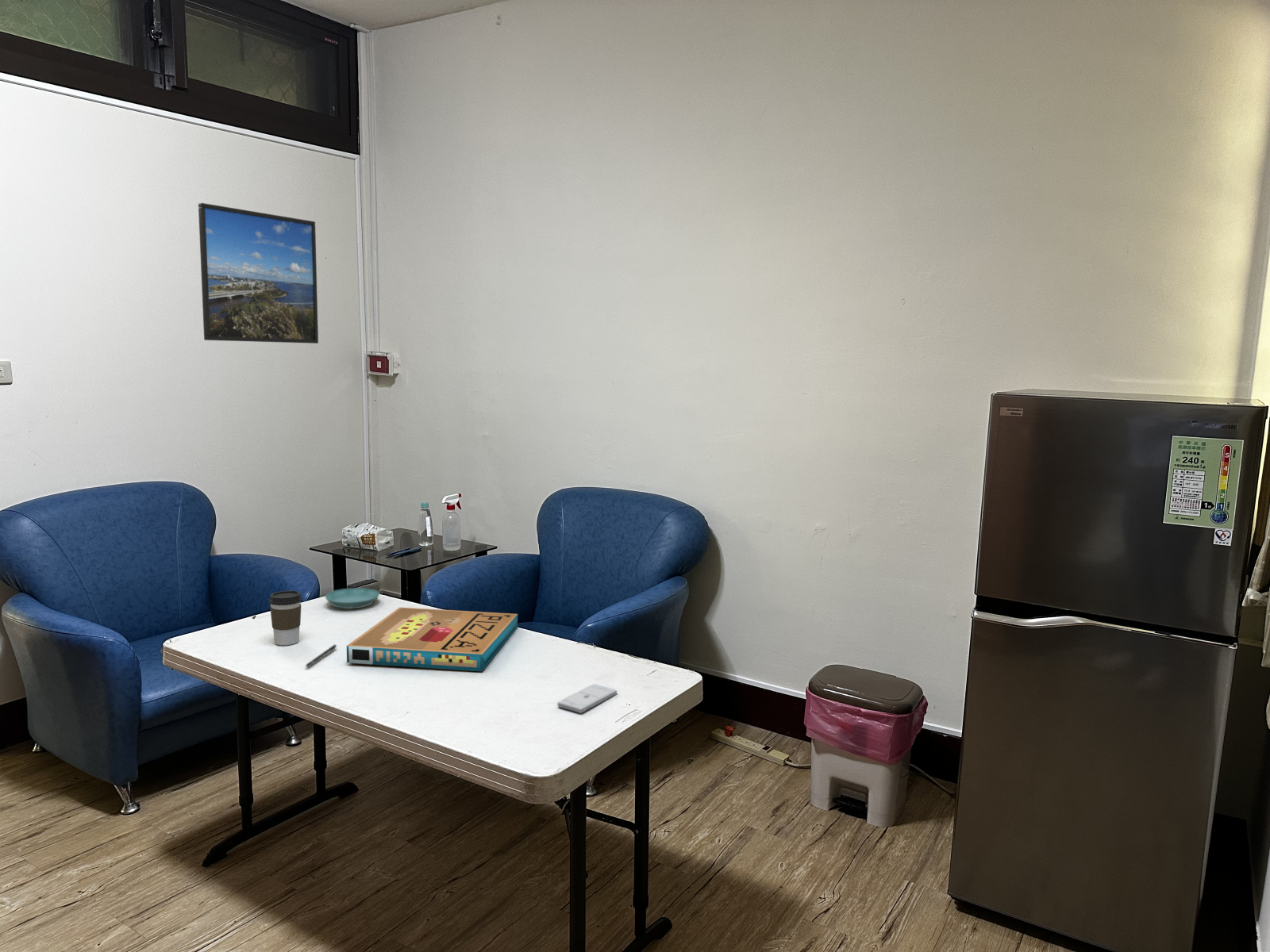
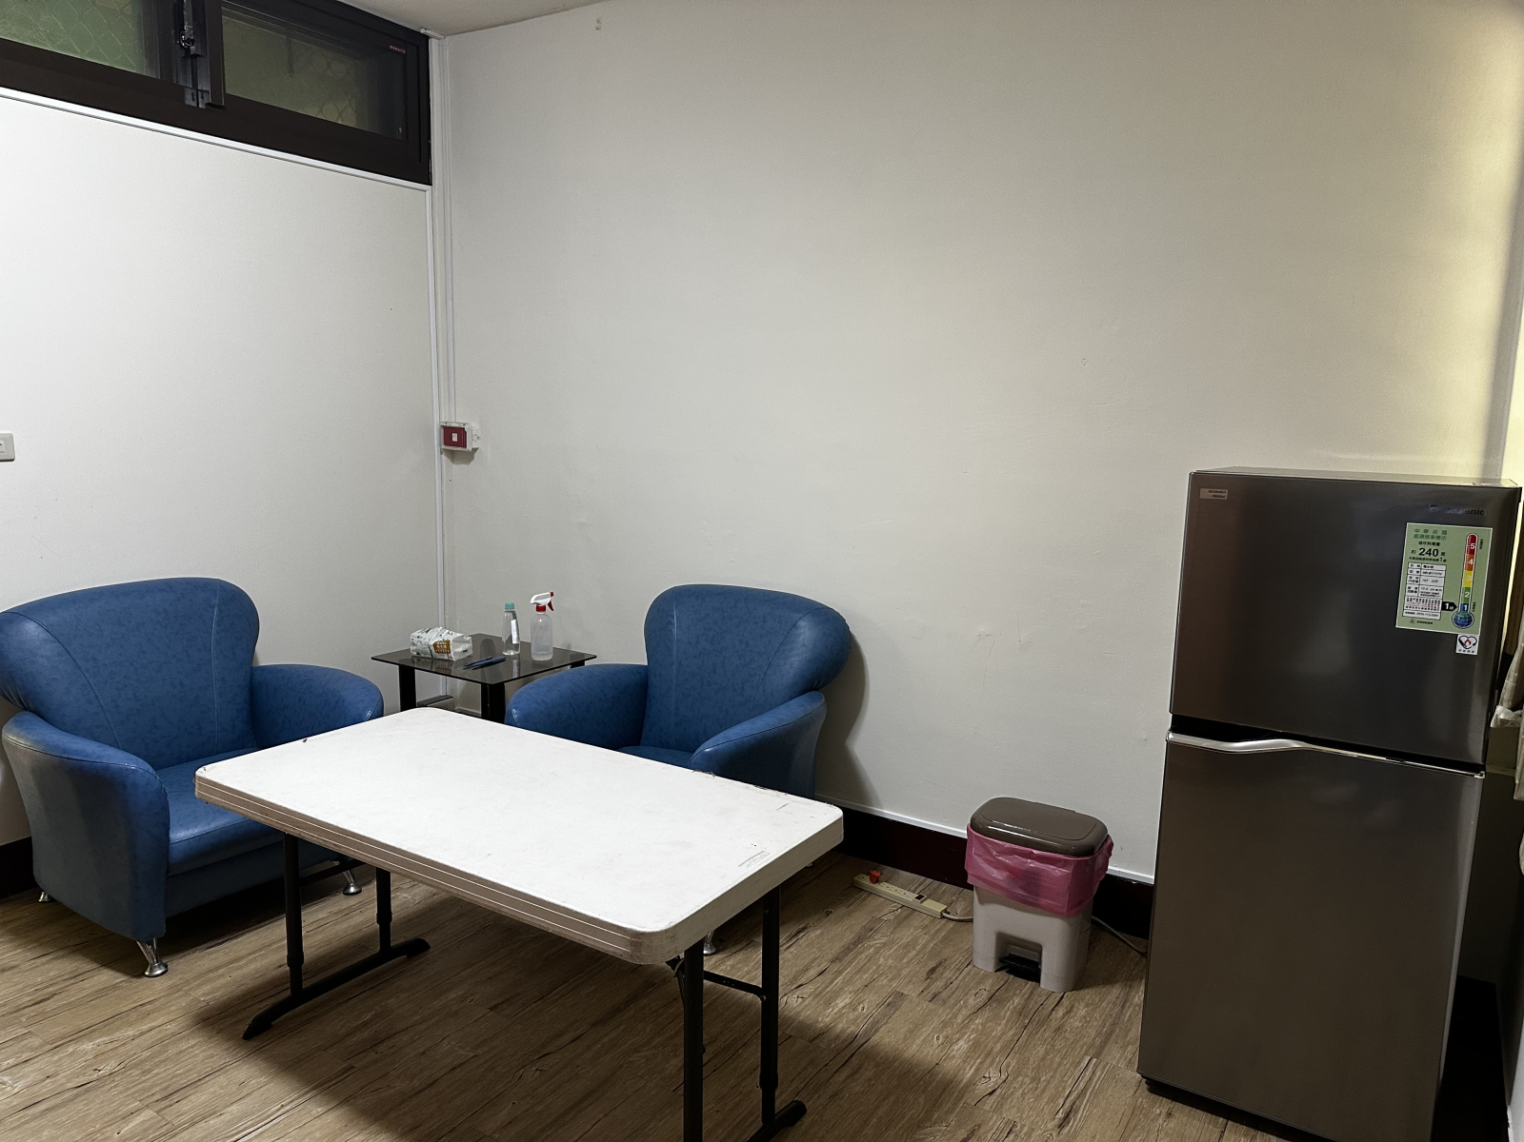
- saucer [324,587,380,610]
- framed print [198,202,319,344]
- coffee cup [268,590,303,646]
- smartphone [556,683,618,714]
- pizza box [346,607,518,672]
- pen [305,643,337,668]
